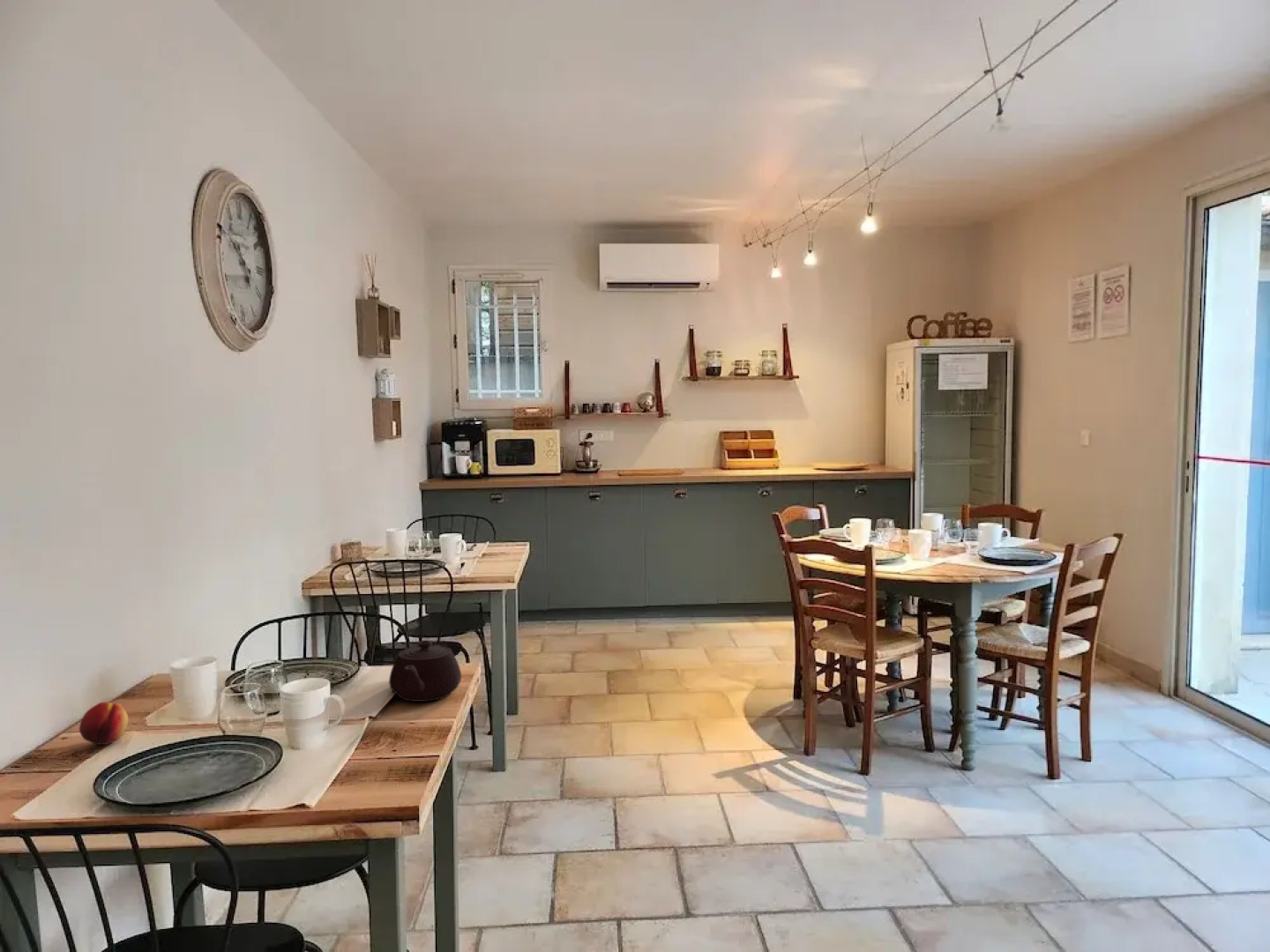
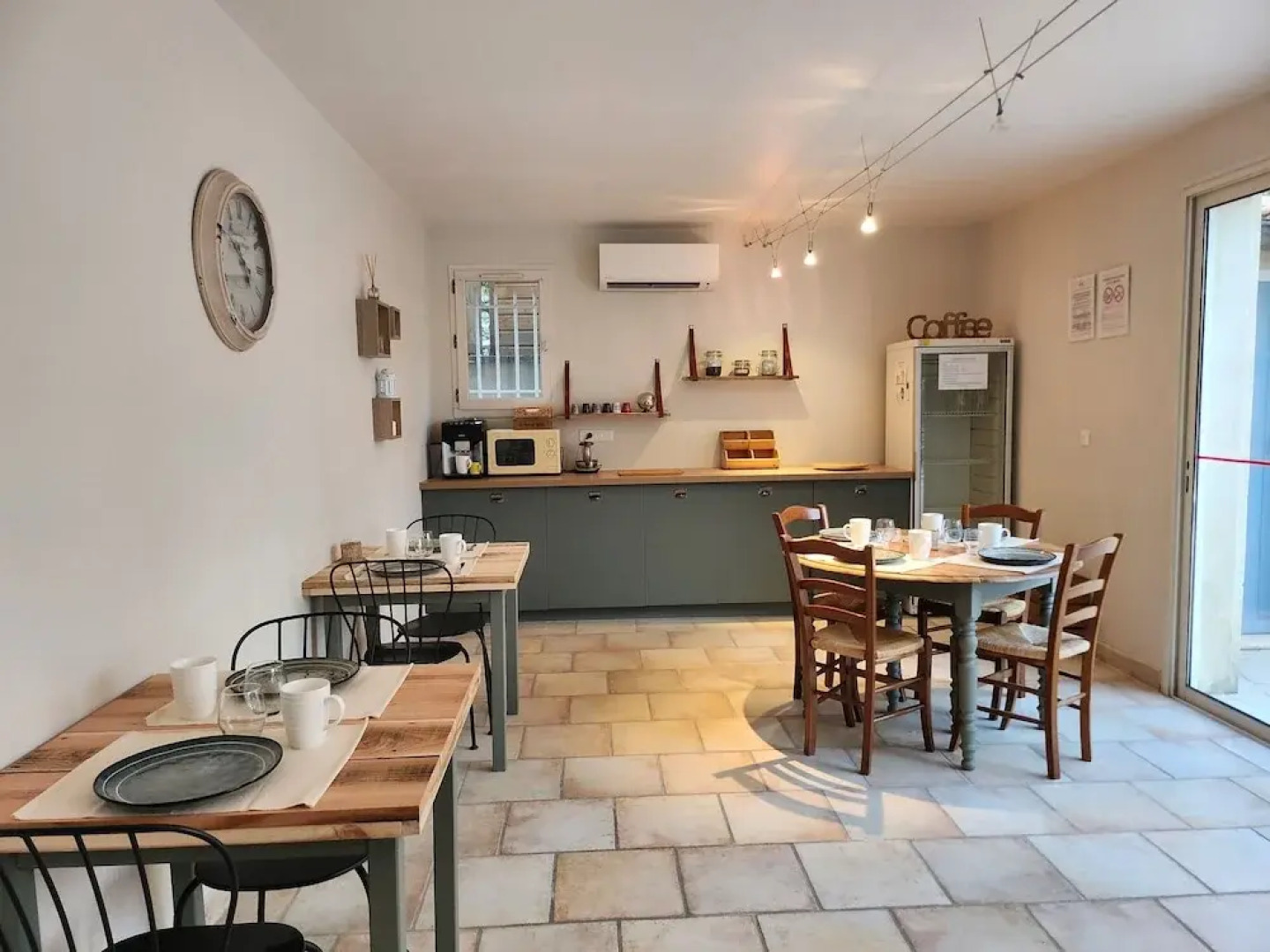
- fruit [78,701,129,746]
- teapot [388,639,462,703]
